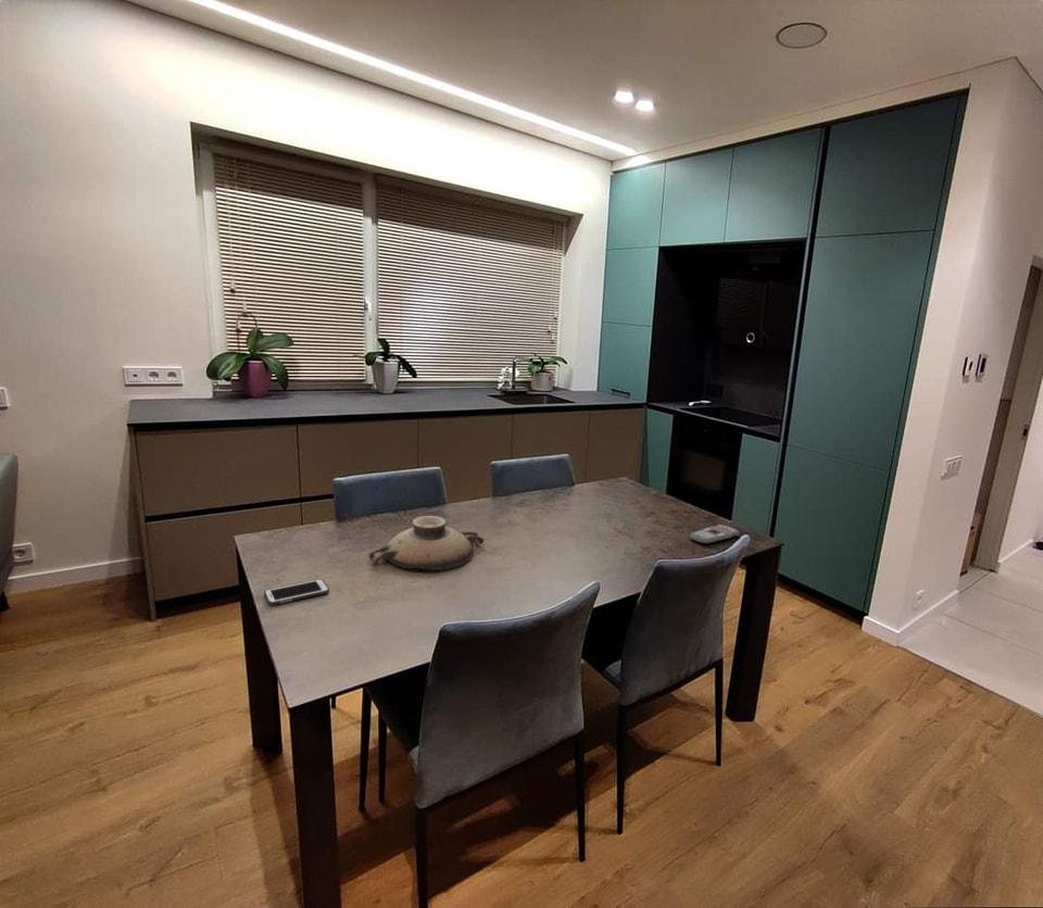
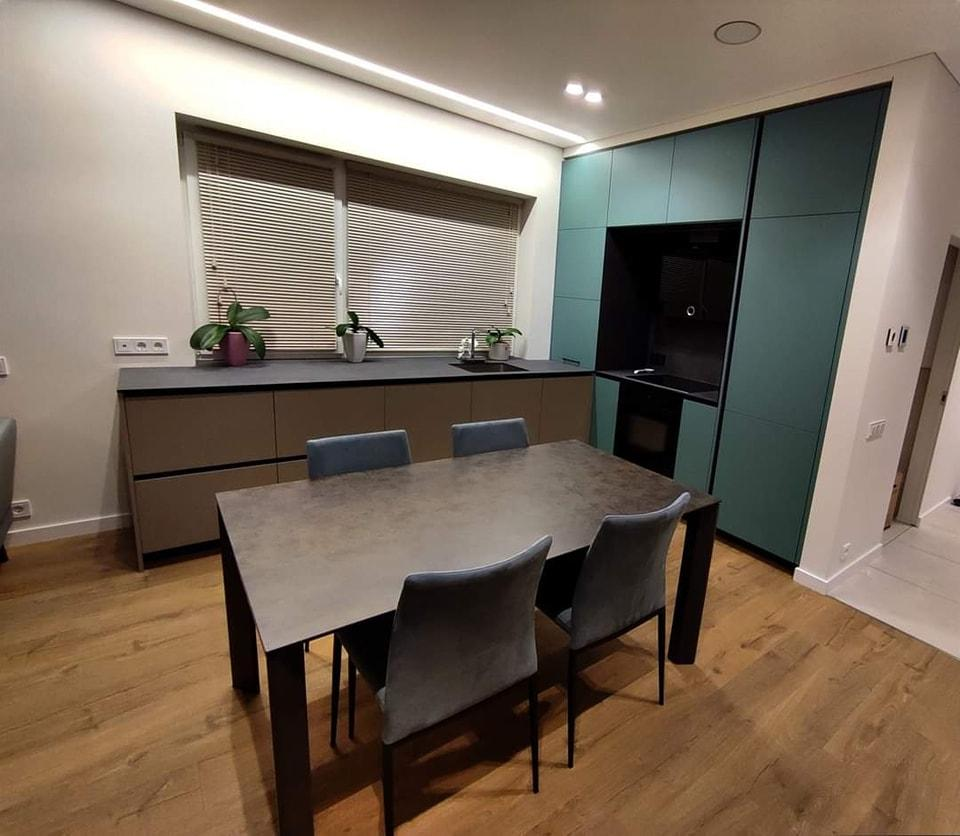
- remote control [689,524,741,545]
- cell phone [263,578,330,606]
- teapot [367,515,486,571]
